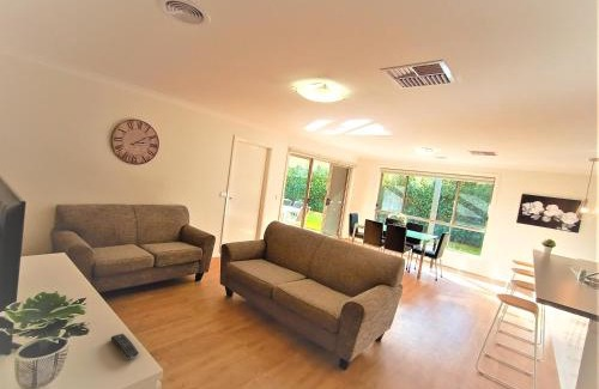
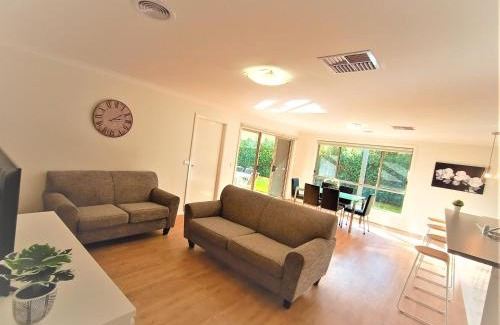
- remote control [110,333,140,360]
